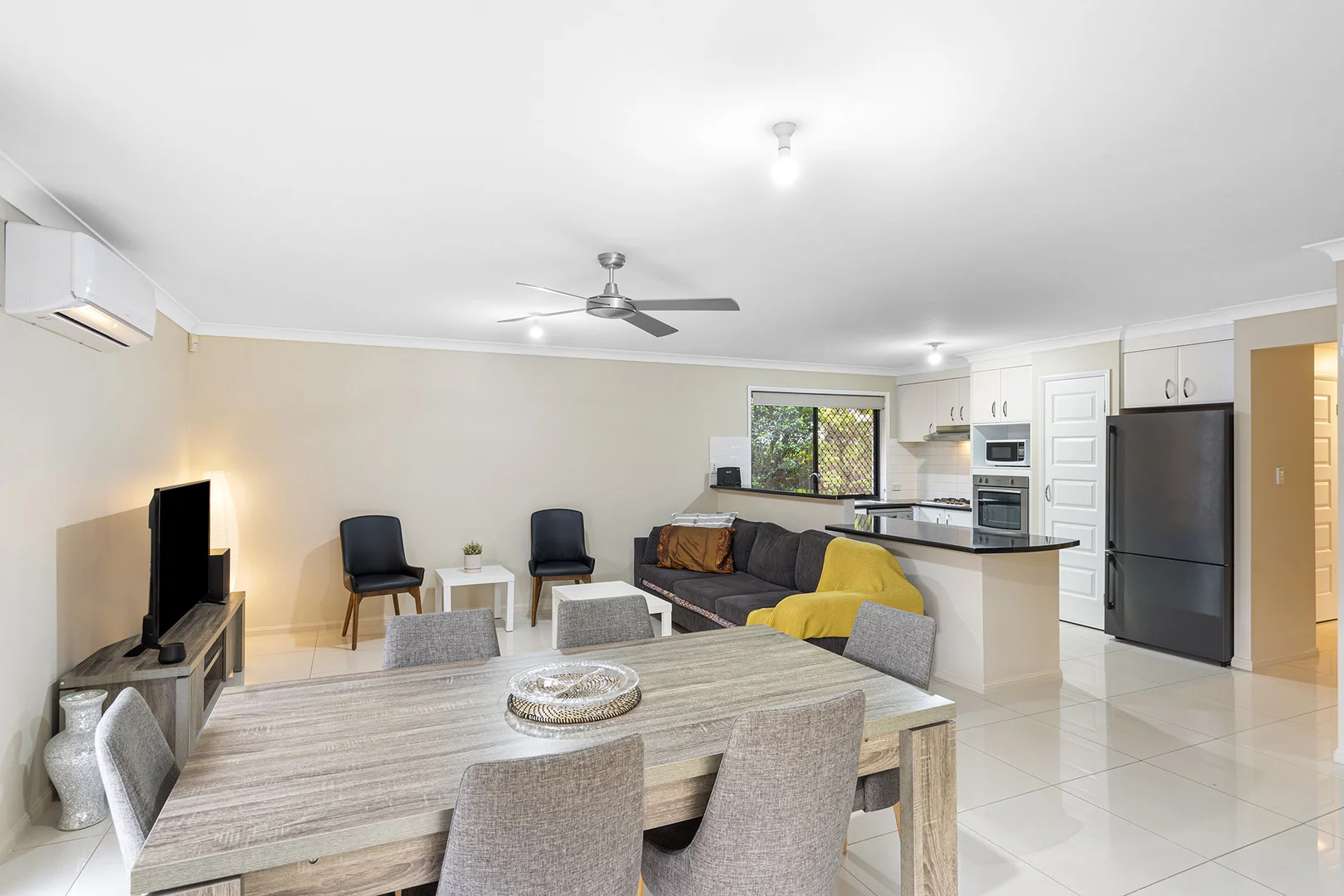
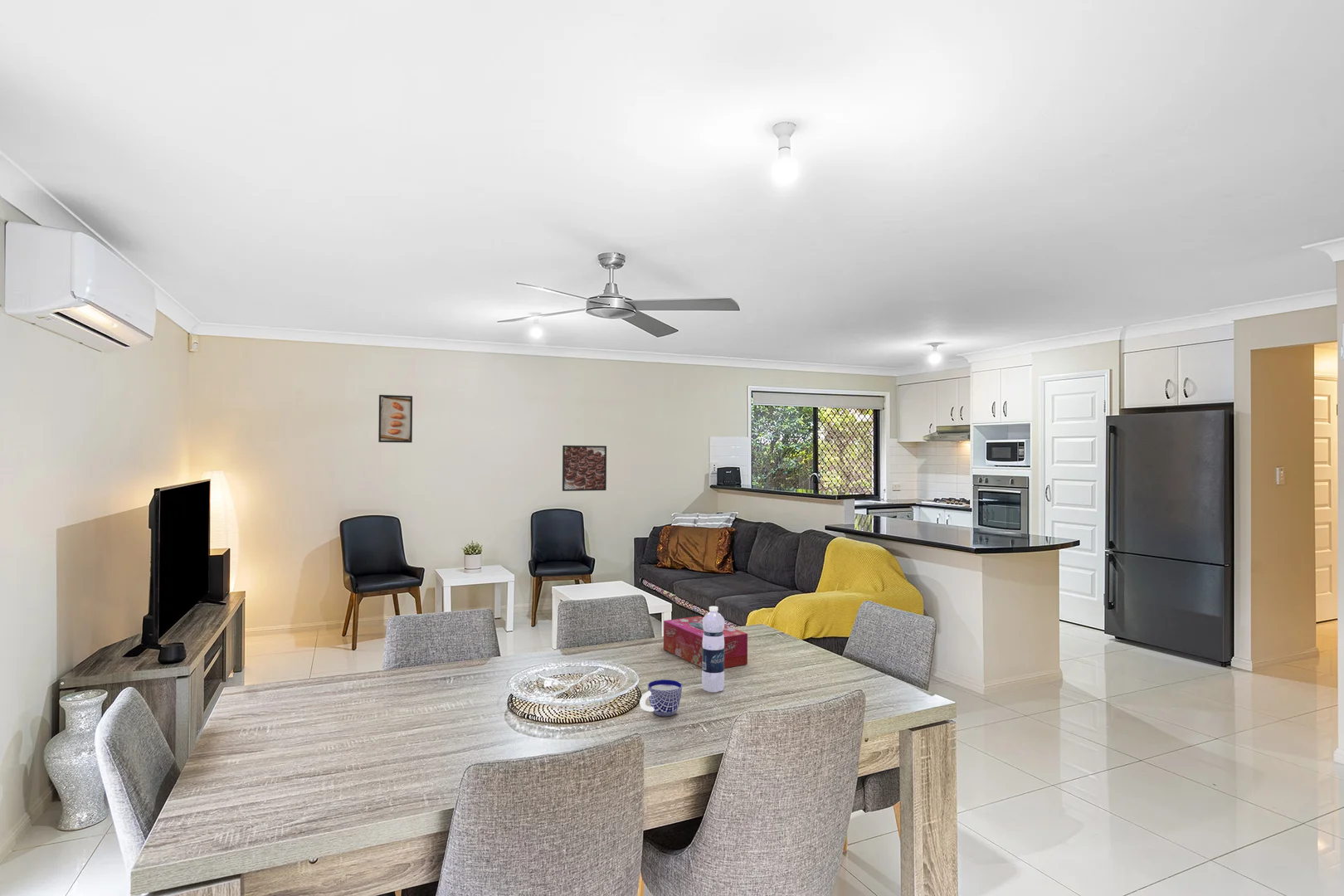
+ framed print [562,445,607,492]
+ cup [639,679,683,717]
+ tissue box [663,616,748,669]
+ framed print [377,394,413,444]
+ water bottle [701,606,725,693]
